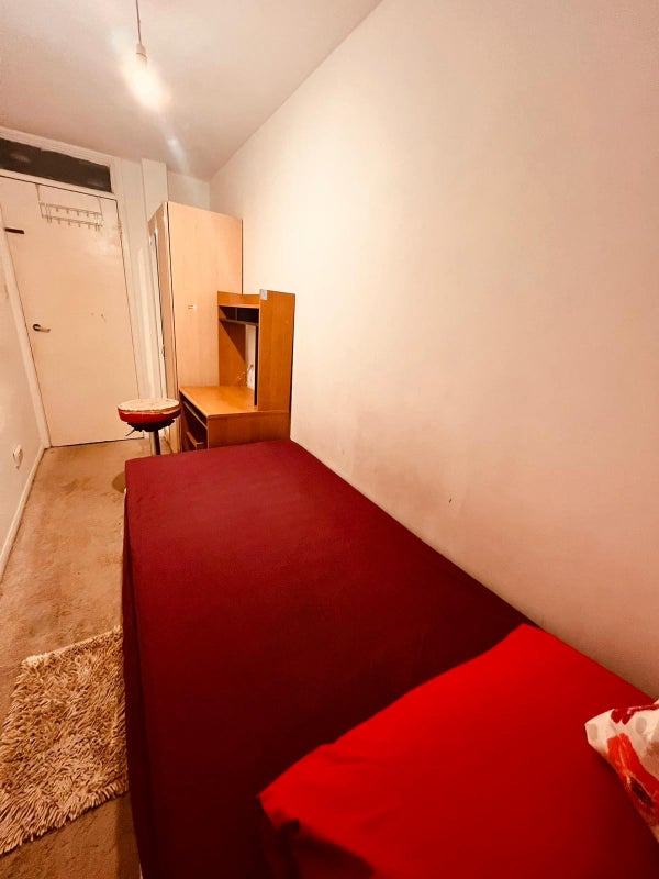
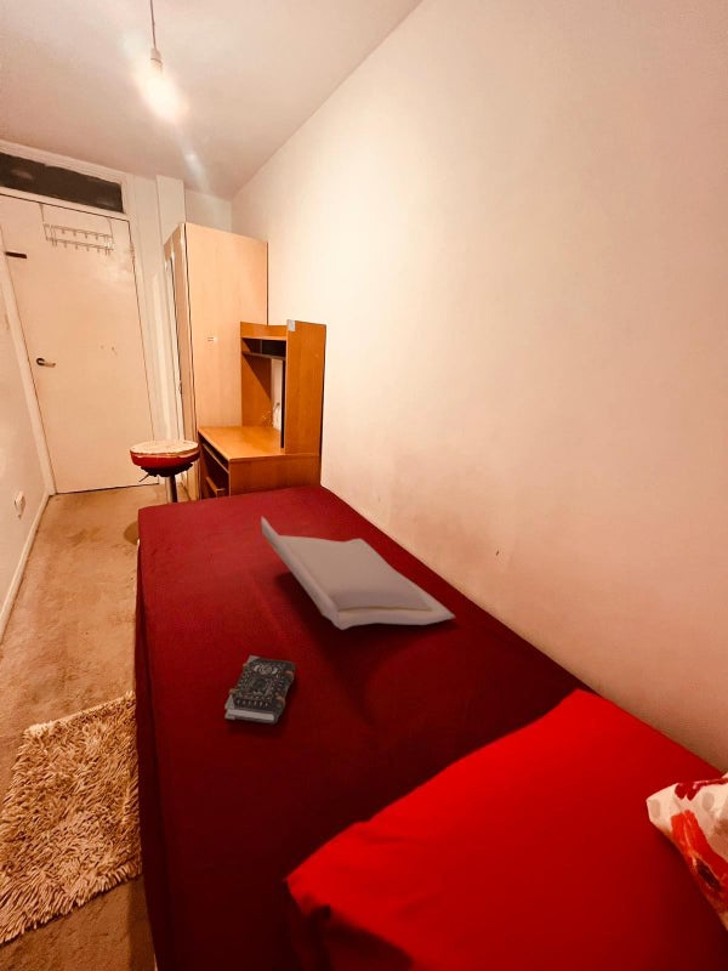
+ cushion [261,516,457,631]
+ book [223,654,296,725]
